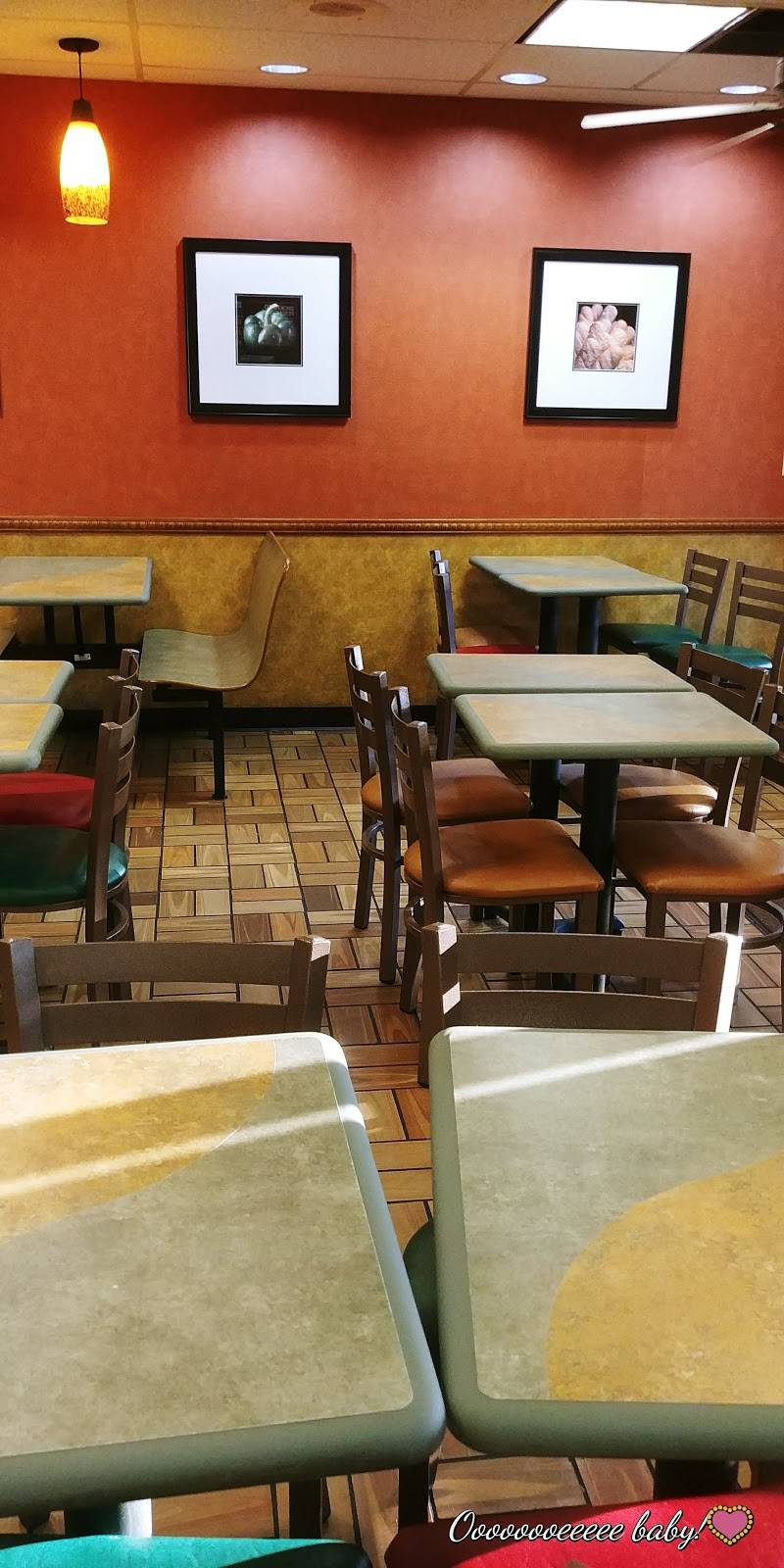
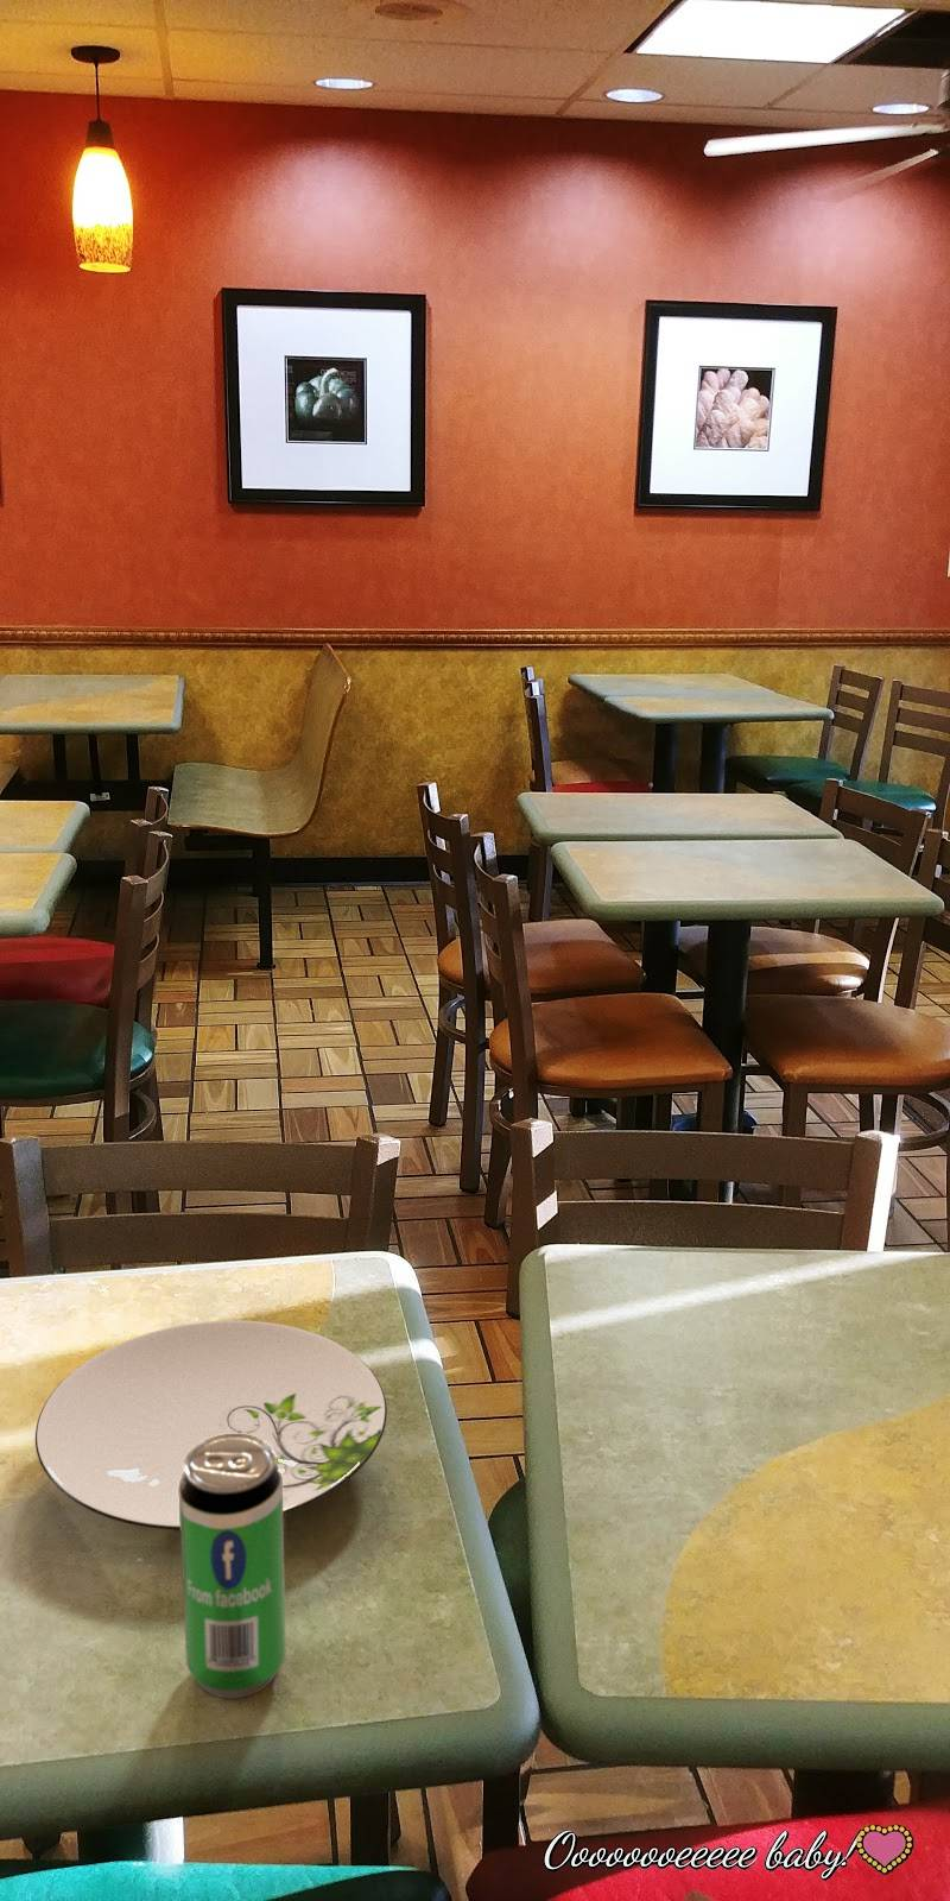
+ beverage can [178,1434,287,1699]
+ plate [34,1320,388,1531]
